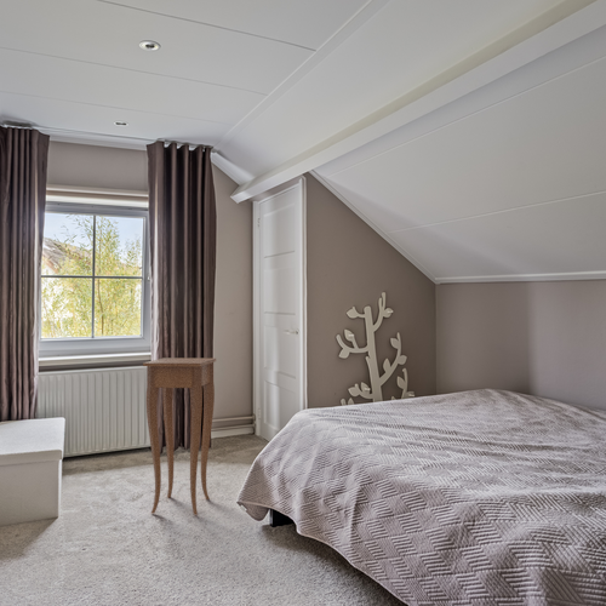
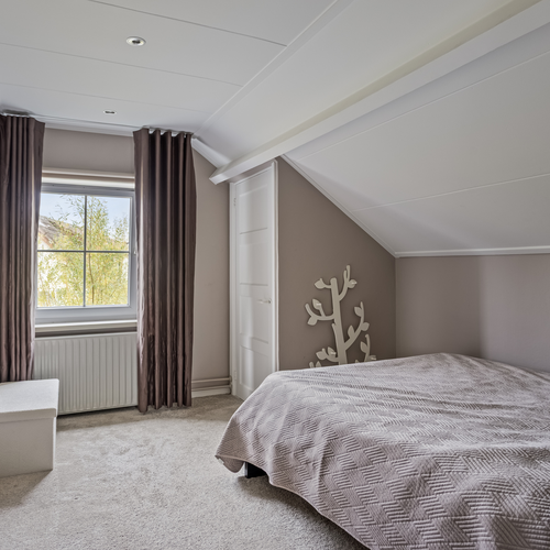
- side table [142,356,217,516]
